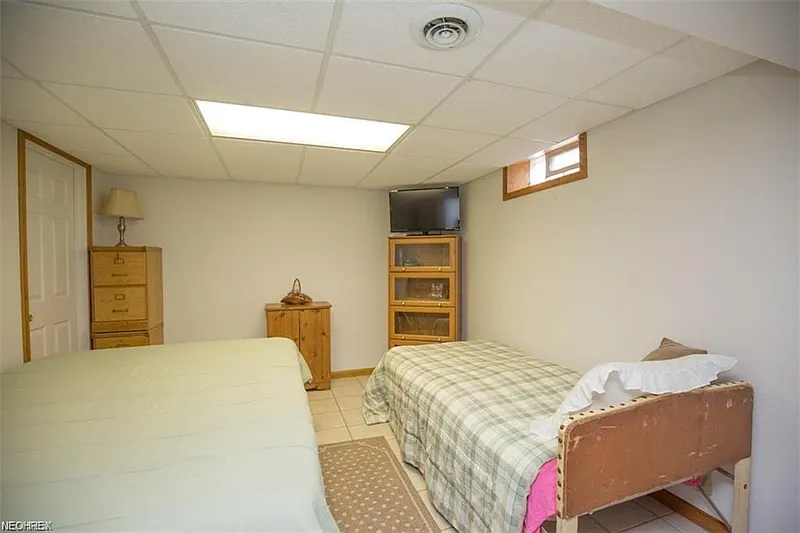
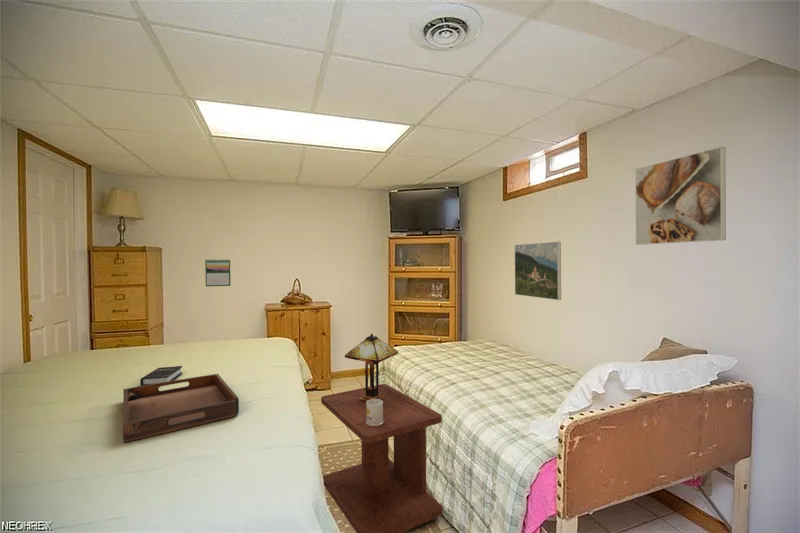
+ mug [366,399,384,426]
+ table lamp [344,333,399,402]
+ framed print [635,145,727,246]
+ serving tray [122,373,240,444]
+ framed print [514,241,562,301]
+ hardback book [139,365,183,386]
+ side table [320,383,444,533]
+ calendar [204,258,232,287]
